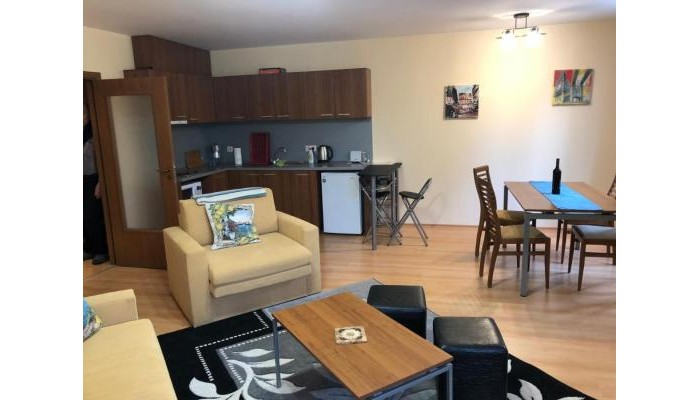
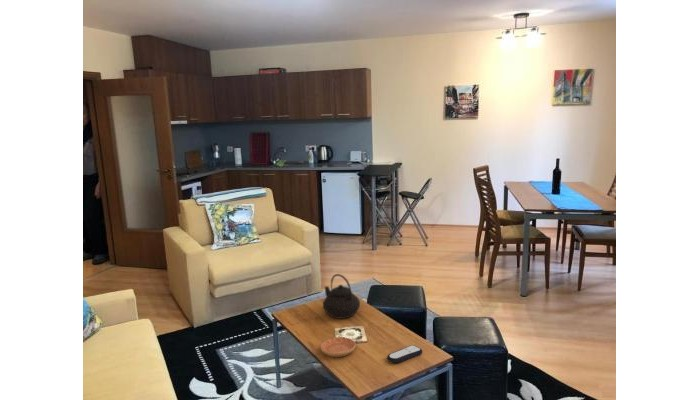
+ remote control [386,344,423,364]
+ saucer [320,336,357,358]
+ teapot [322,273,361,319]
